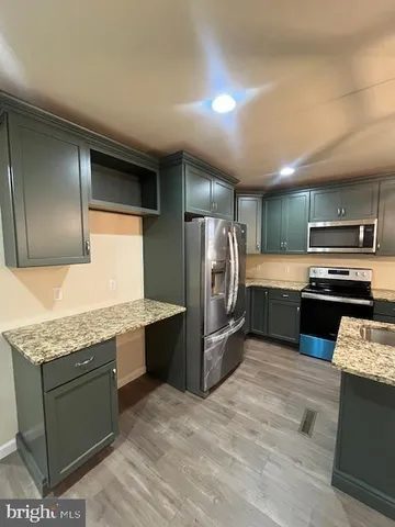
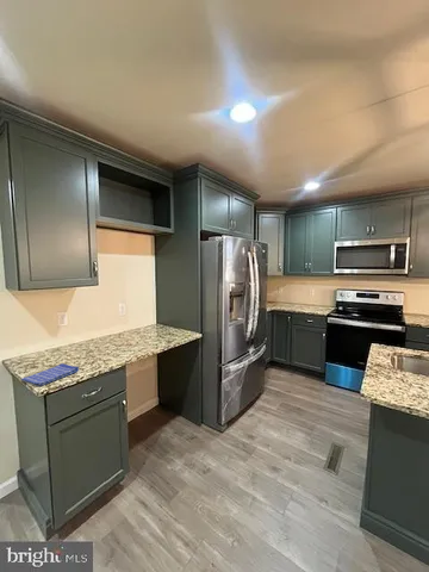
+ dish towel [19,362,80,388]
